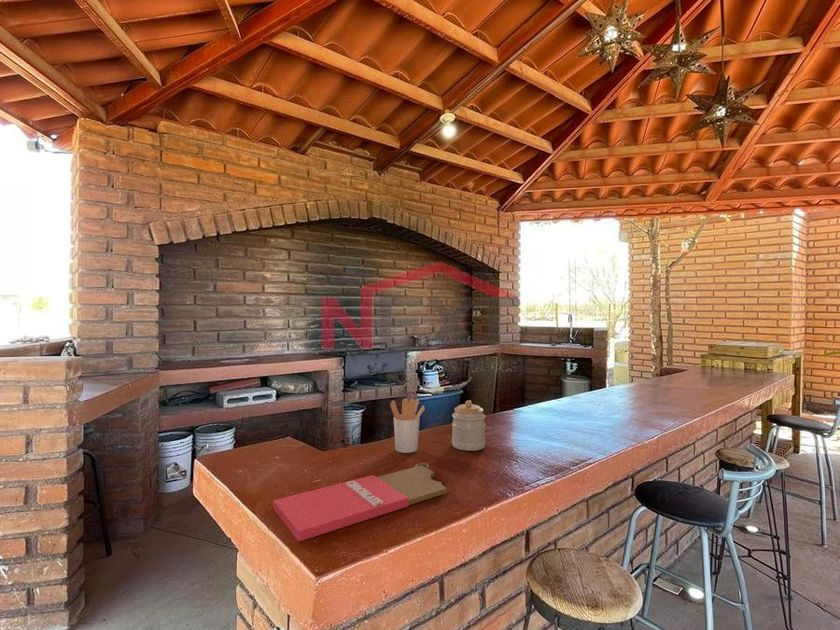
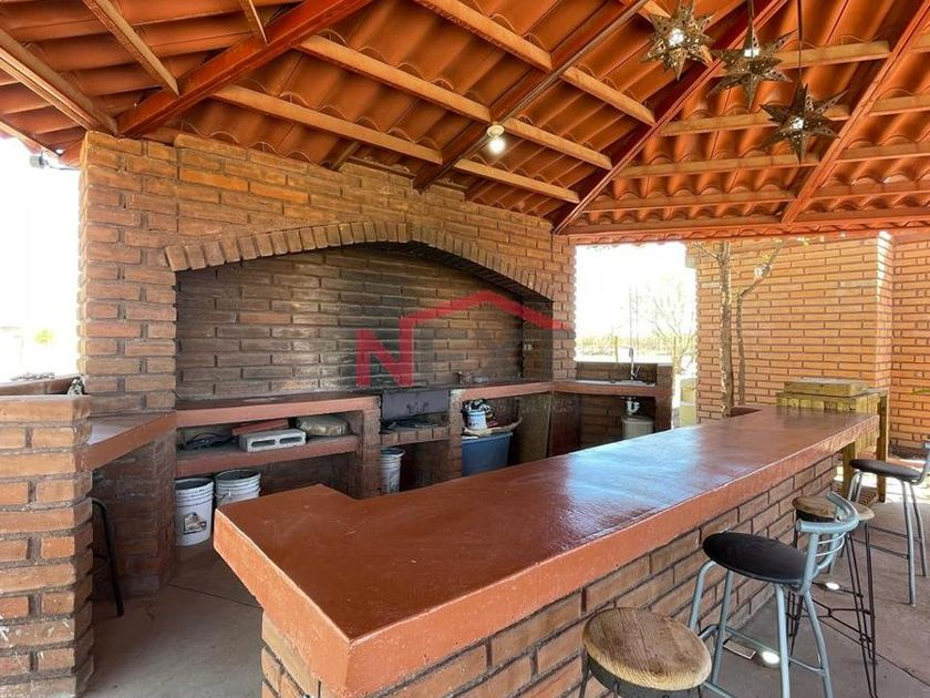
- cutting board [272,462,448,543]
- jar [451,399,487,452]
- utensil holder [390,397,426,454]
